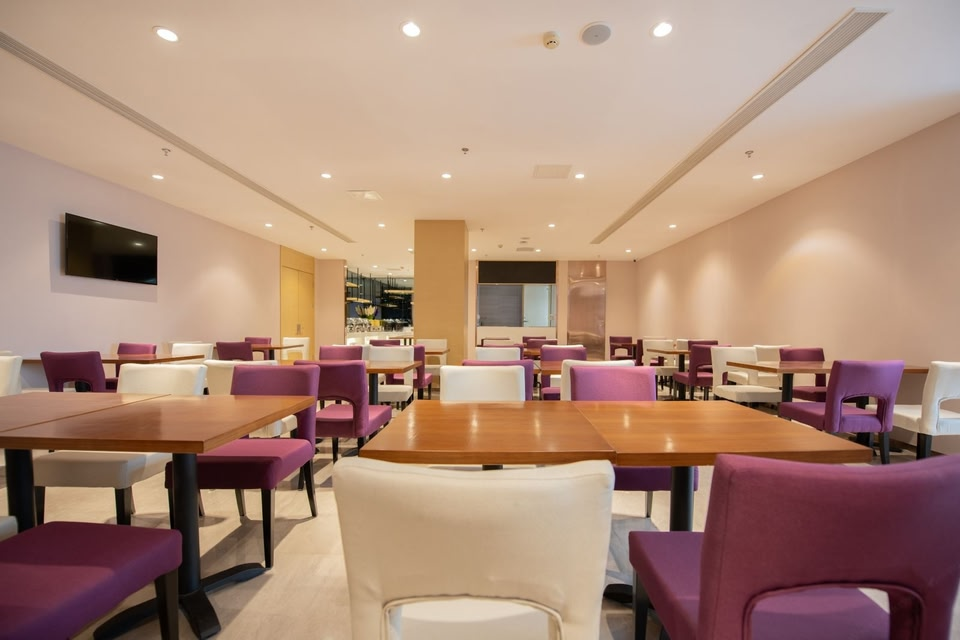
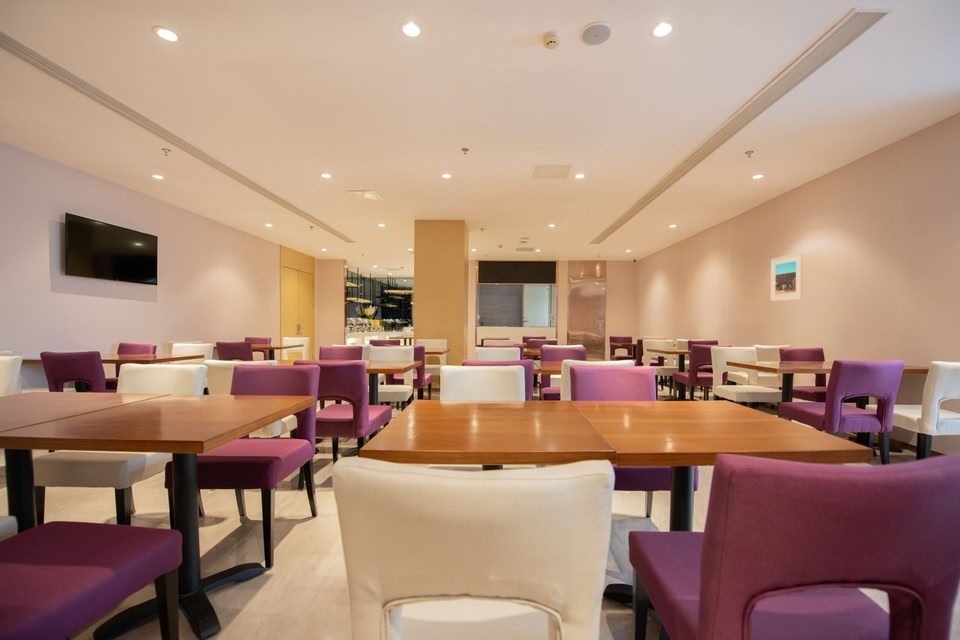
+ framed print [770,252,803,302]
